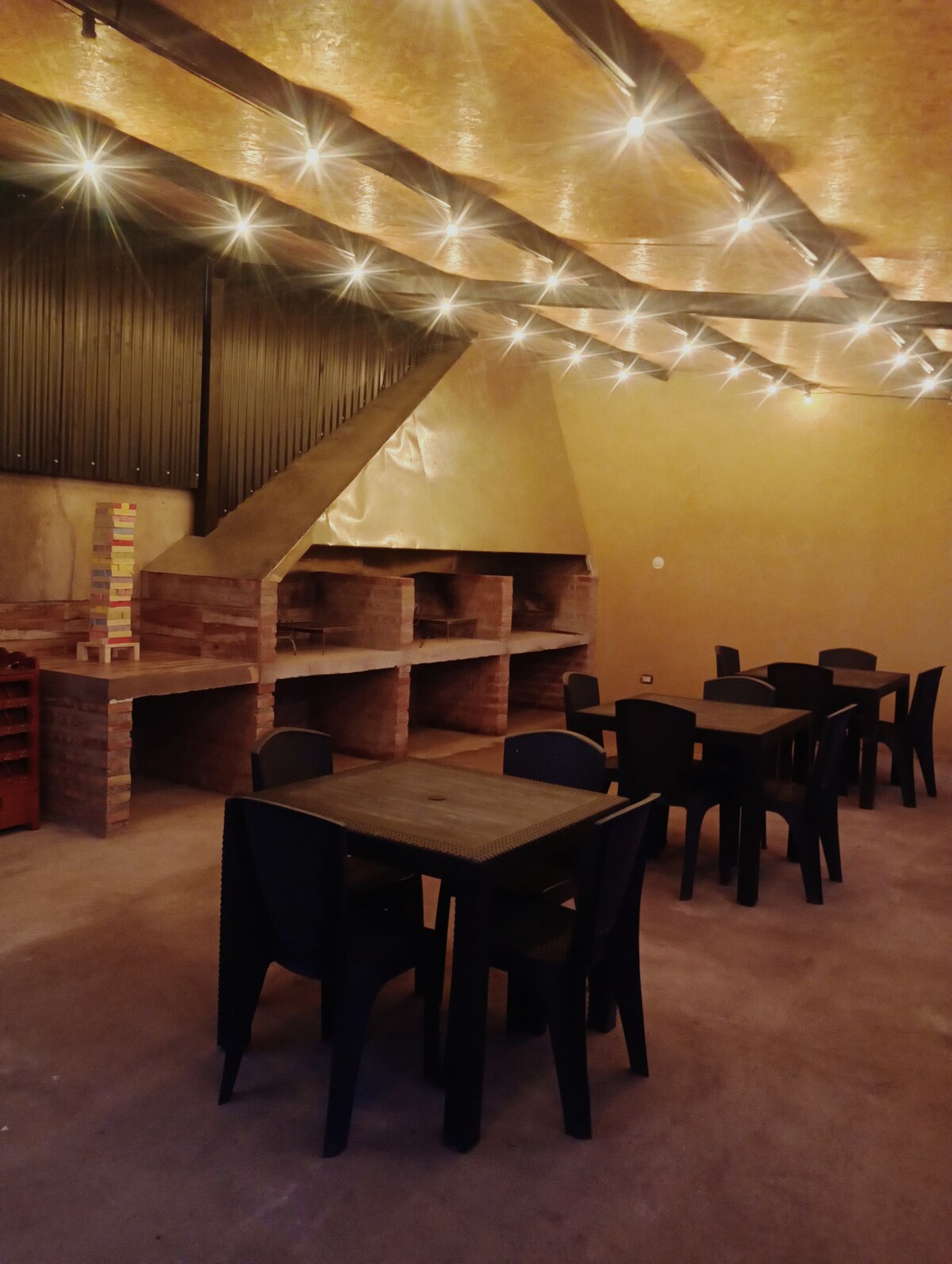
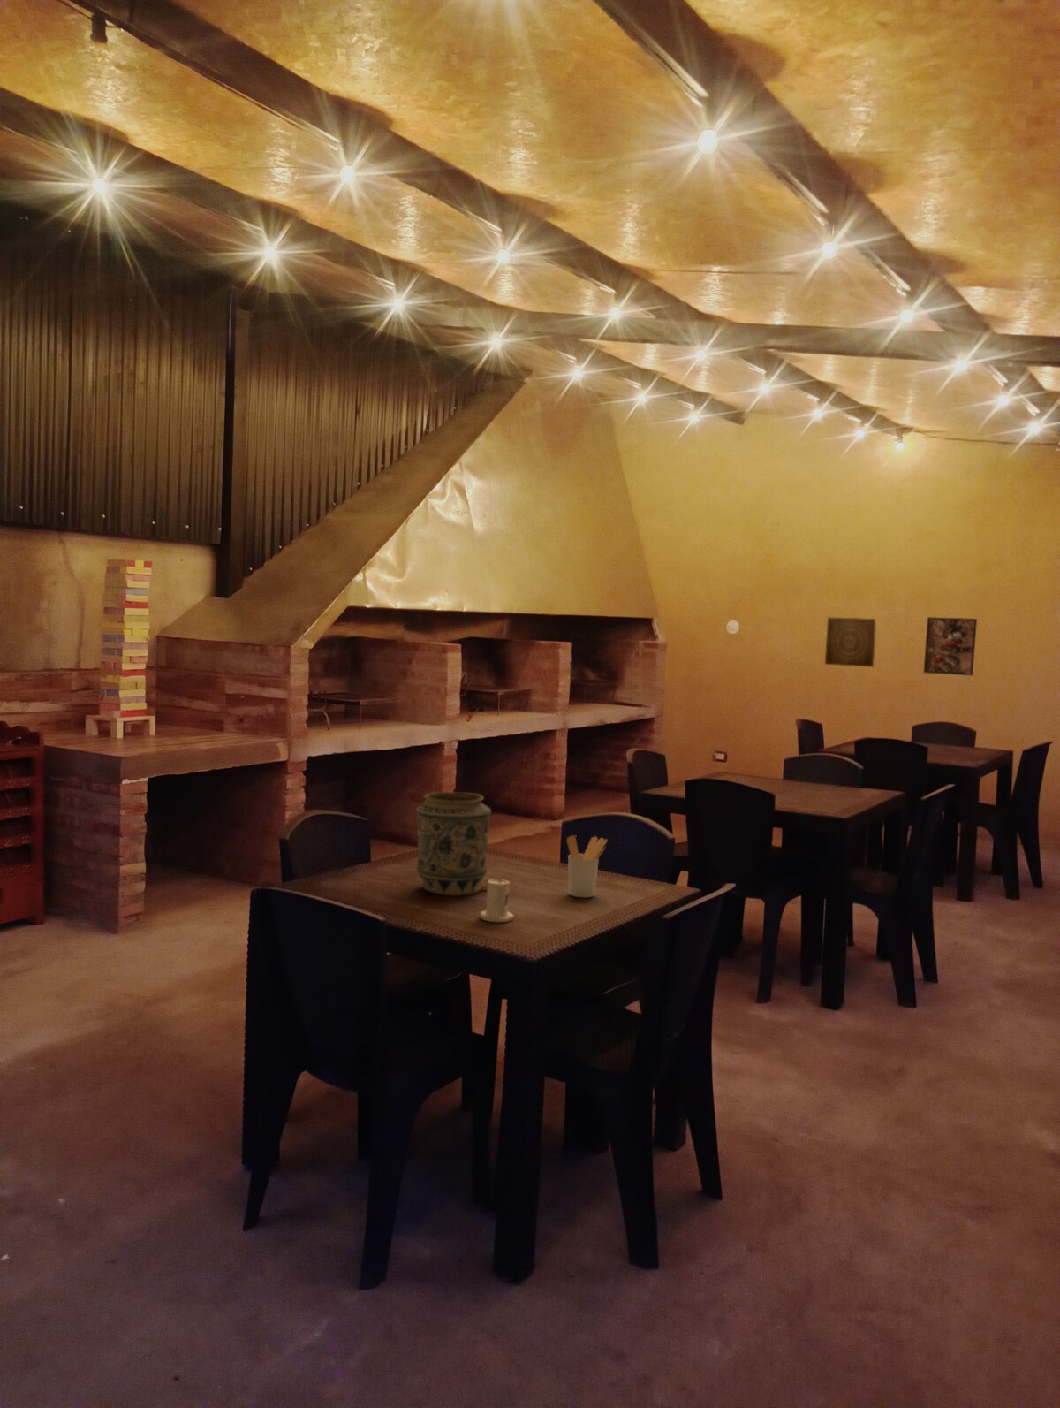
+ vase [415,791,492,897]
+ candle [480,874,514,922]
+ wall art [824,616,877,668]
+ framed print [923,616,978,676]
+ utensil holder [566,834,609,898]
